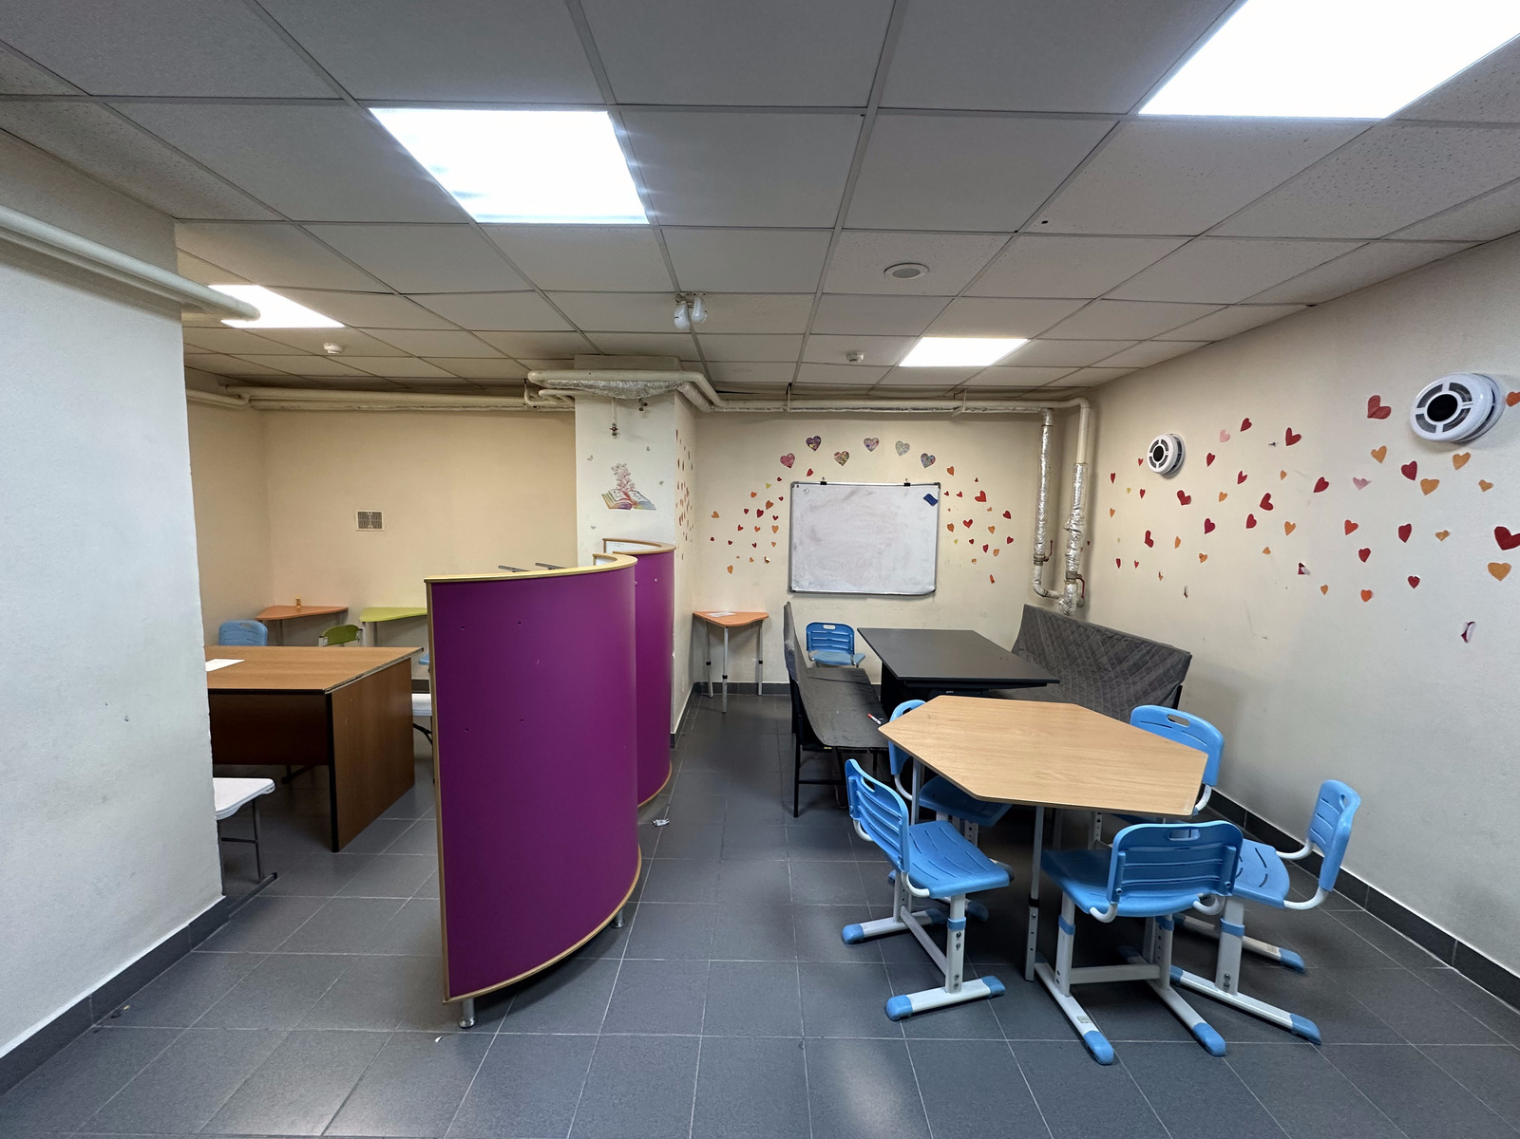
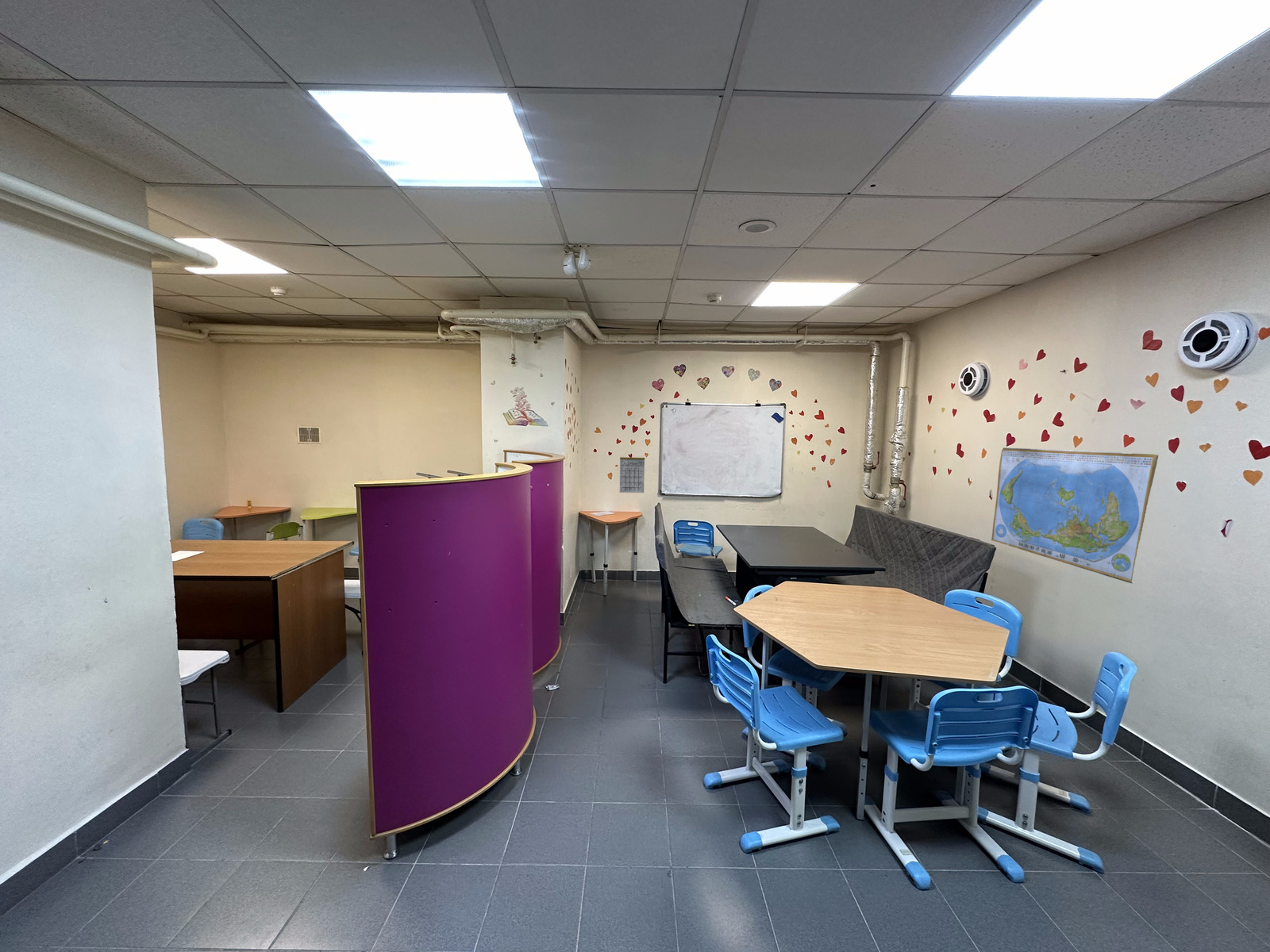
+ calendar [619,451,645,493]
+ world map [991,447,1160,585]
